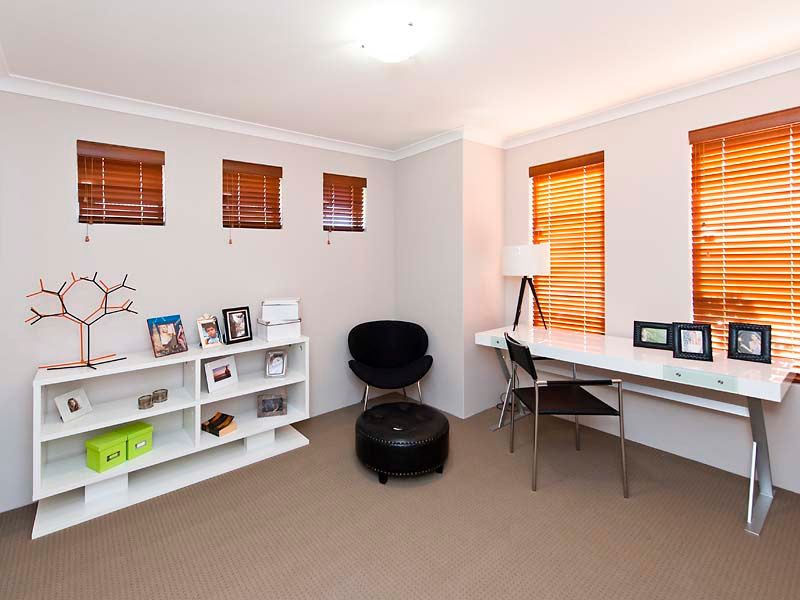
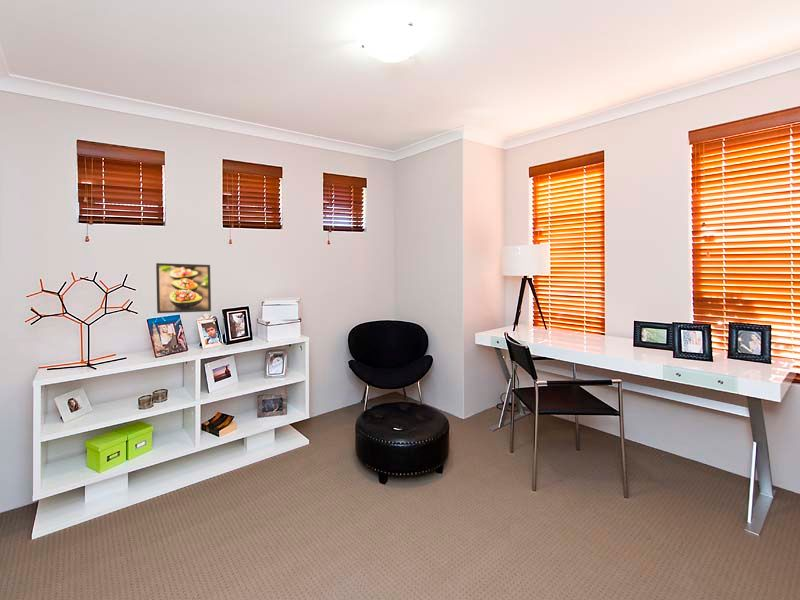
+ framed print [155,262,212,314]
